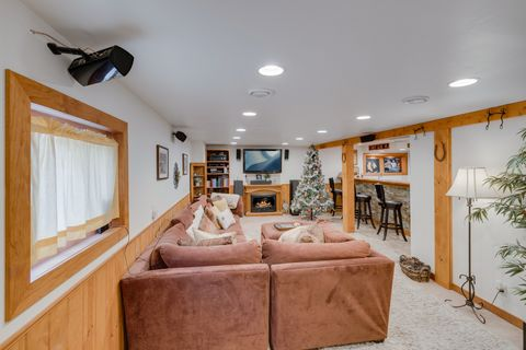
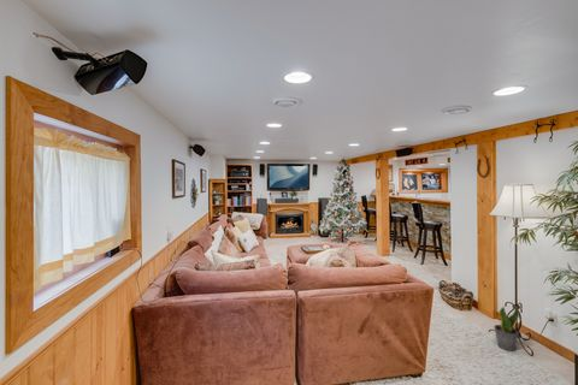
+ potted plant [493,306,520,353]
